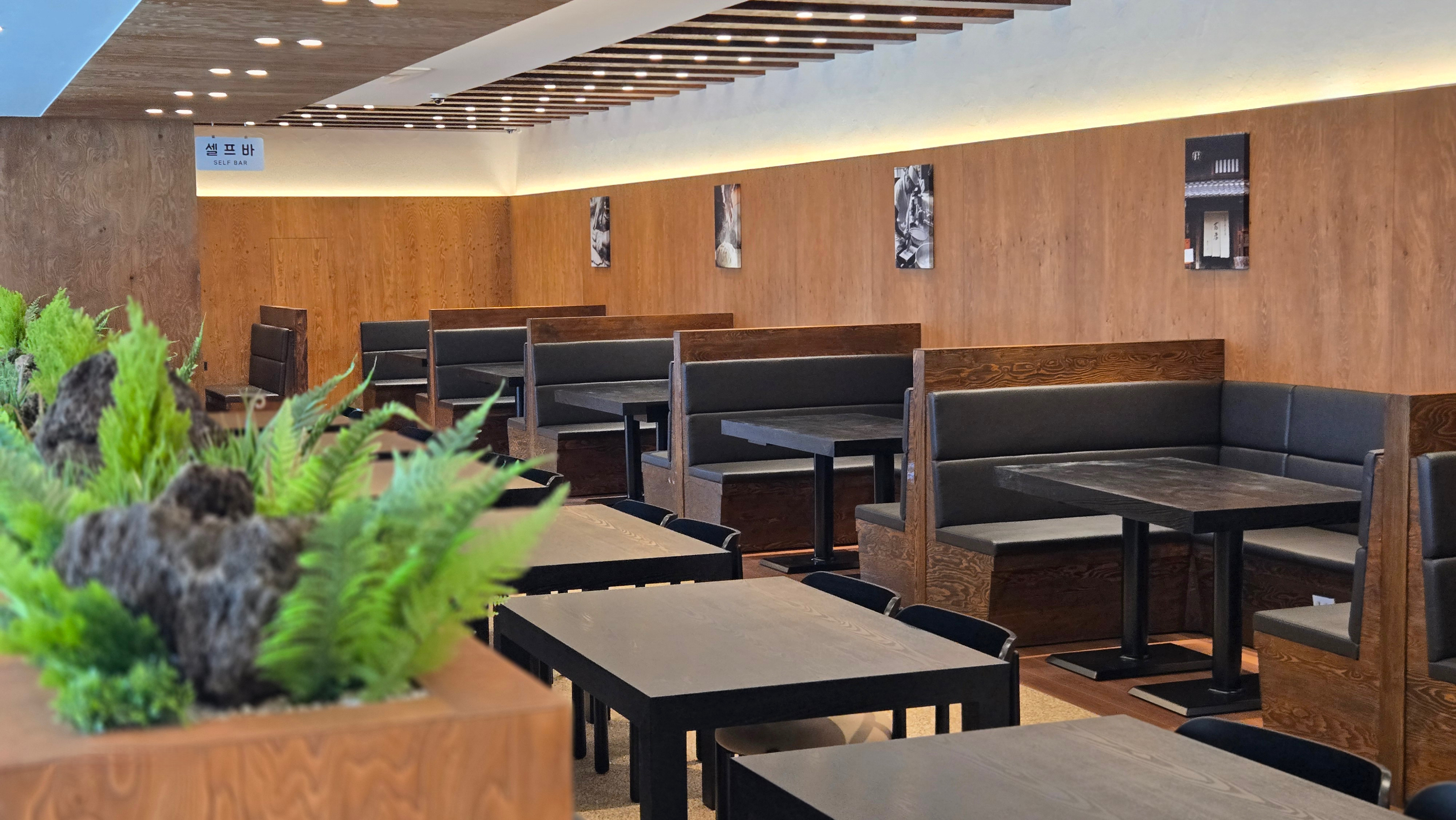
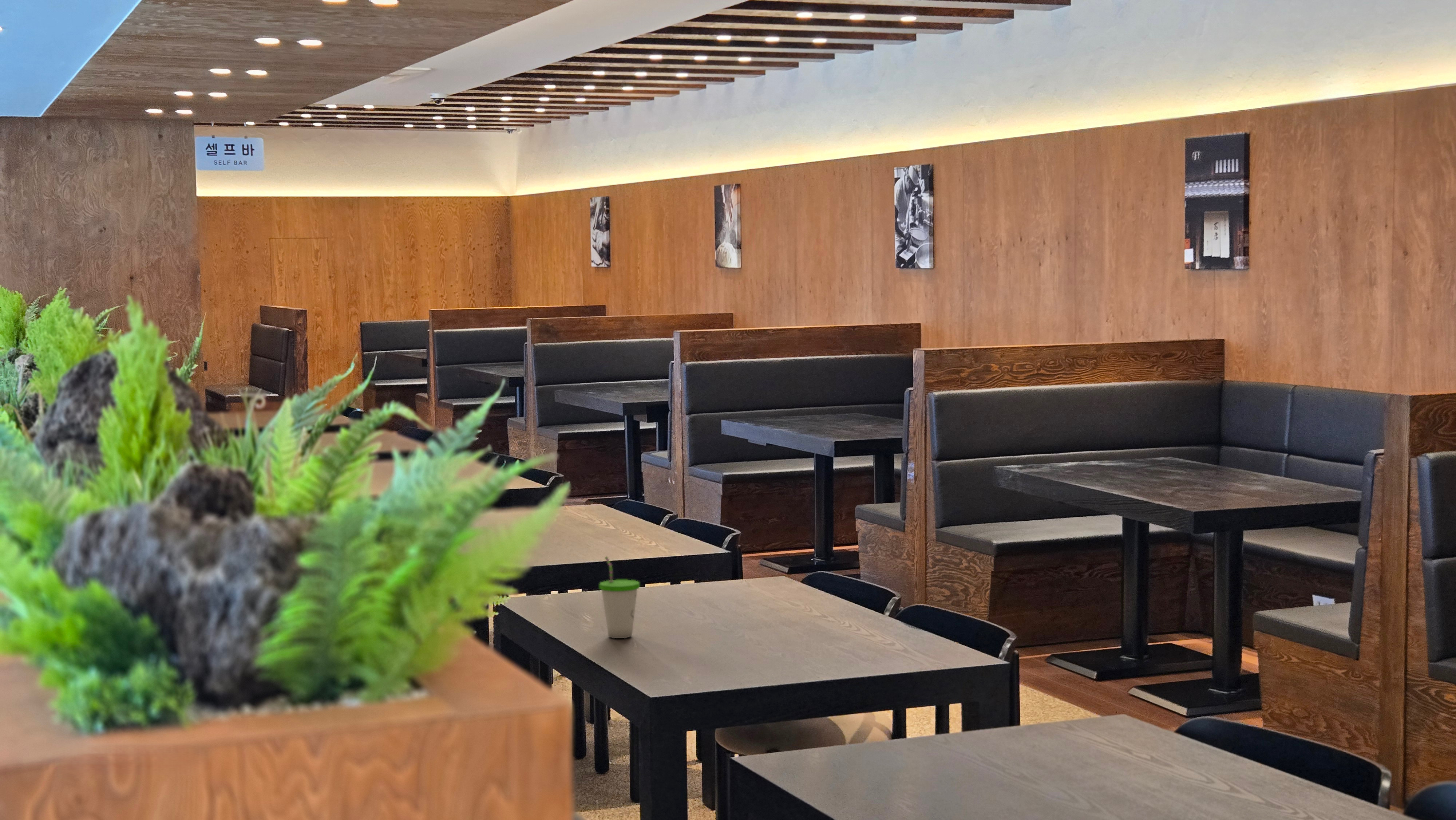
+ cup [599,556,640,639]
